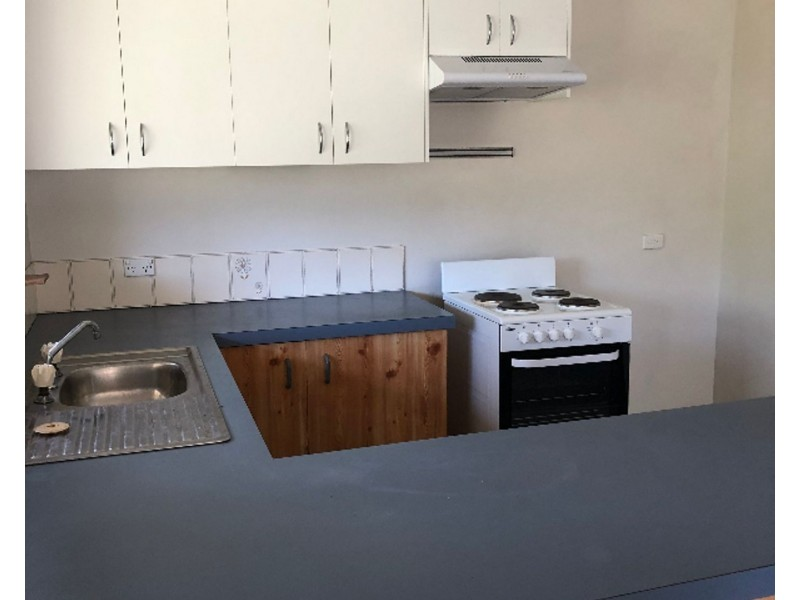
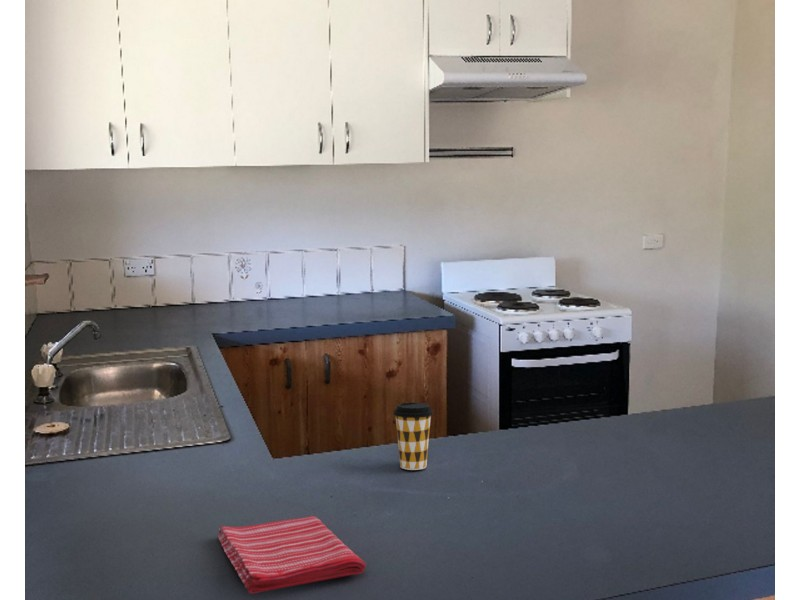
+ dish towel [217,515,367,595]
+ coffee cup [392,401,434,471]
